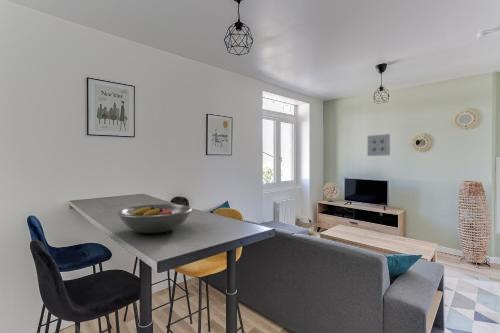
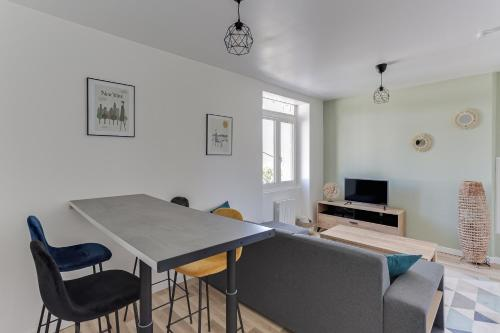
- fruit bowl [117,203,193,234]
- wall art [366,133,391,157]
